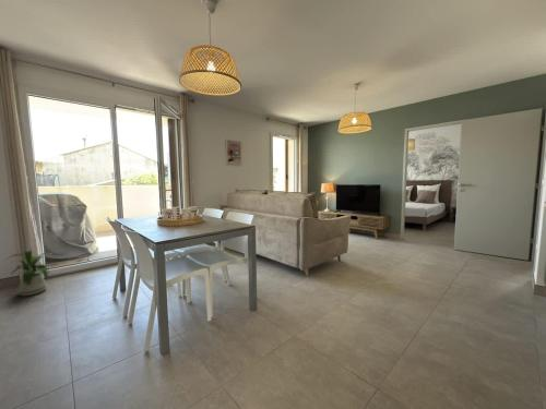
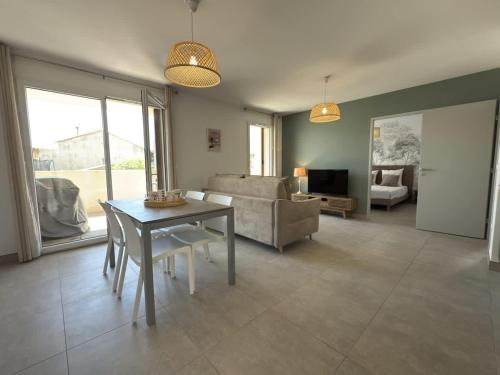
- house plant [3,249,58,297]
